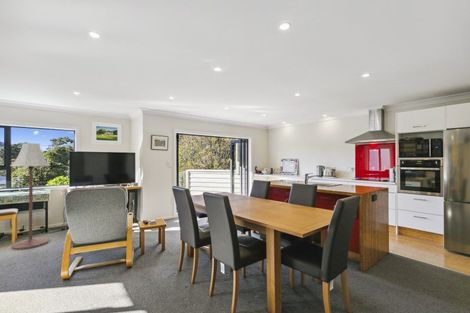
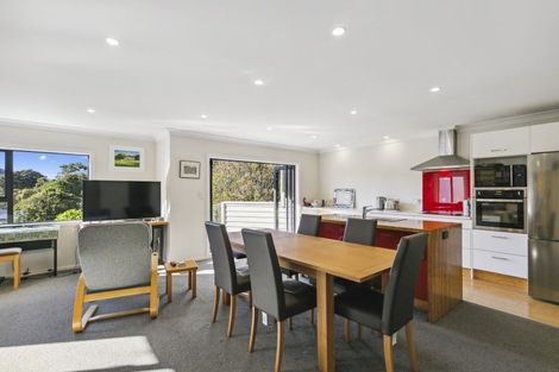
- floor lamp [10,142,52,251]
